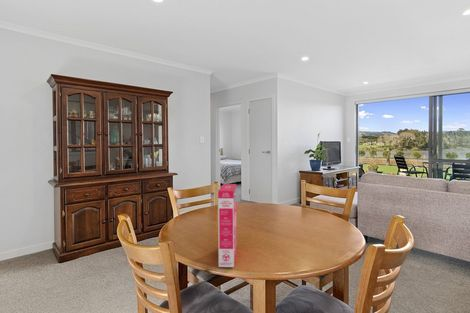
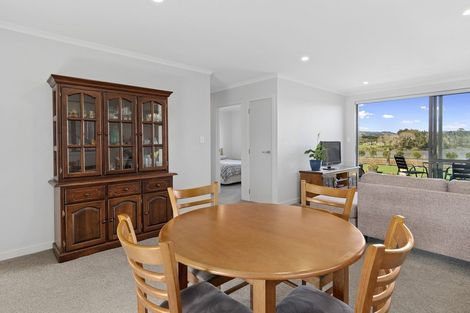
- cereal box [217,183,238,268]
